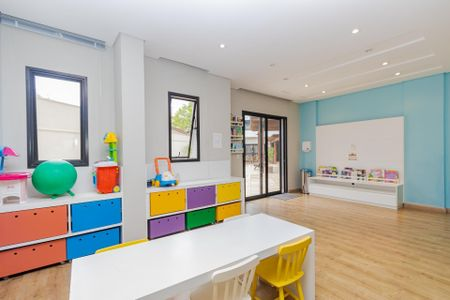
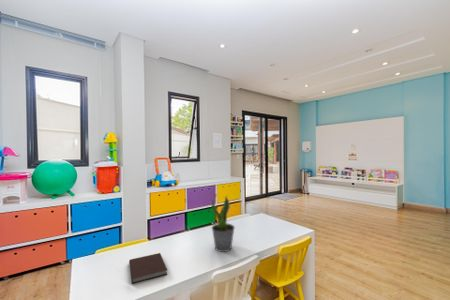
+ potted plant [211,194,236,253]
+ notebook [128,252,168,285]
